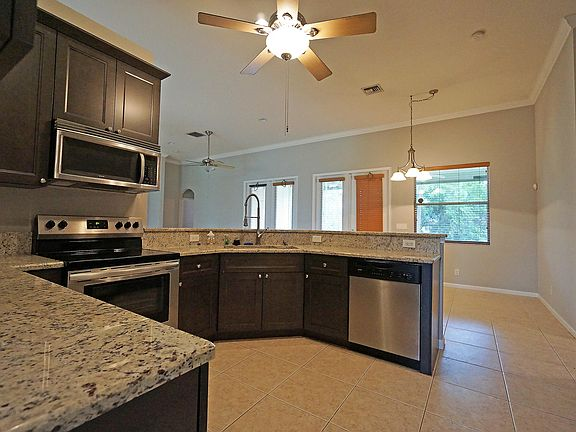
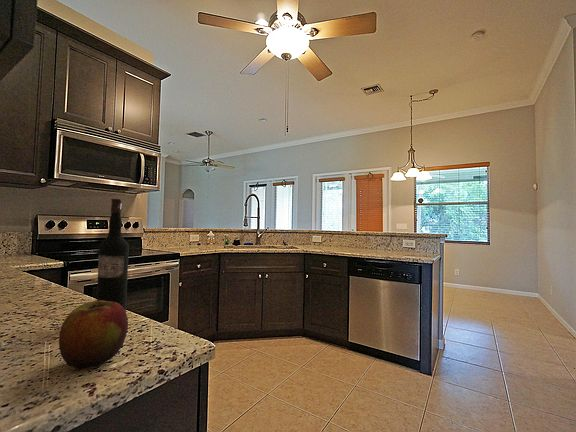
+ wine bottle [96,198,130,312]
+ apple [58,300,129,370]
